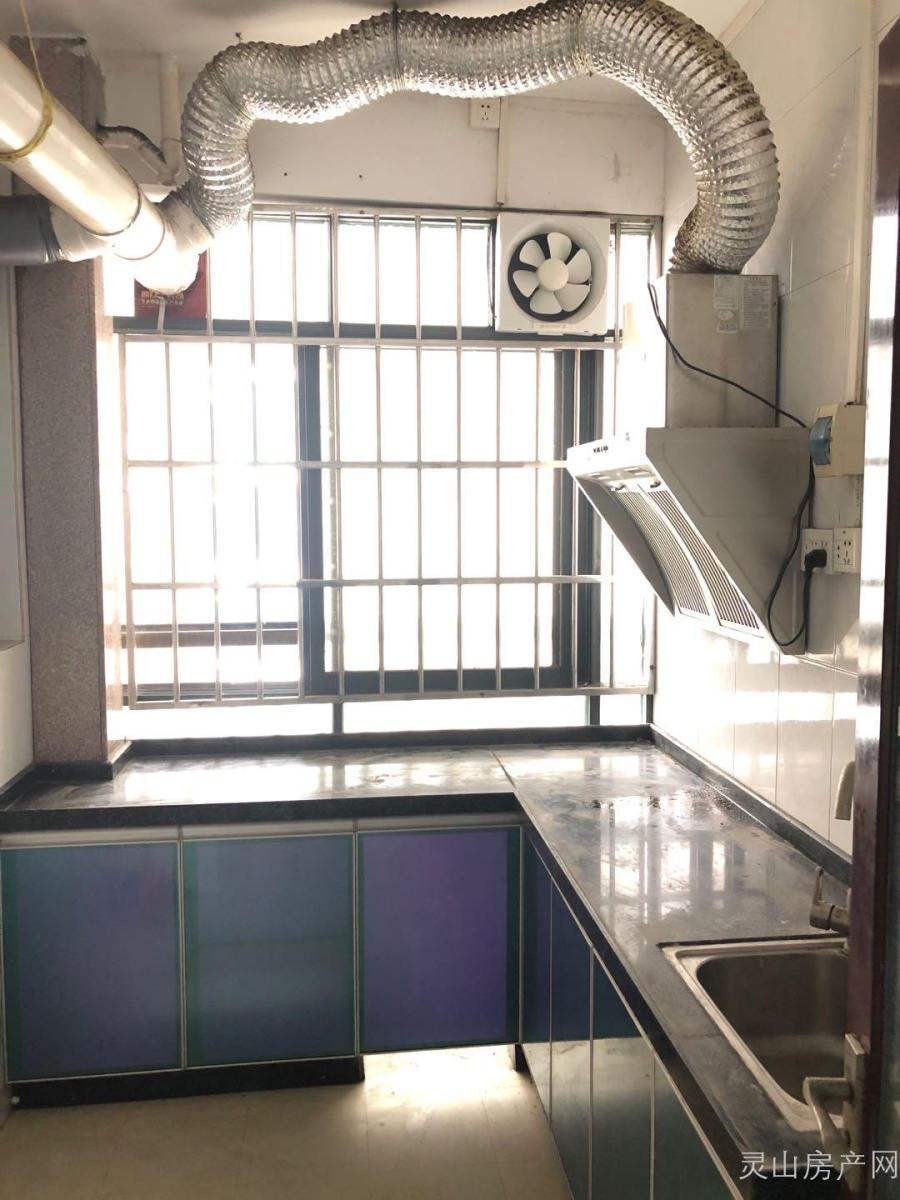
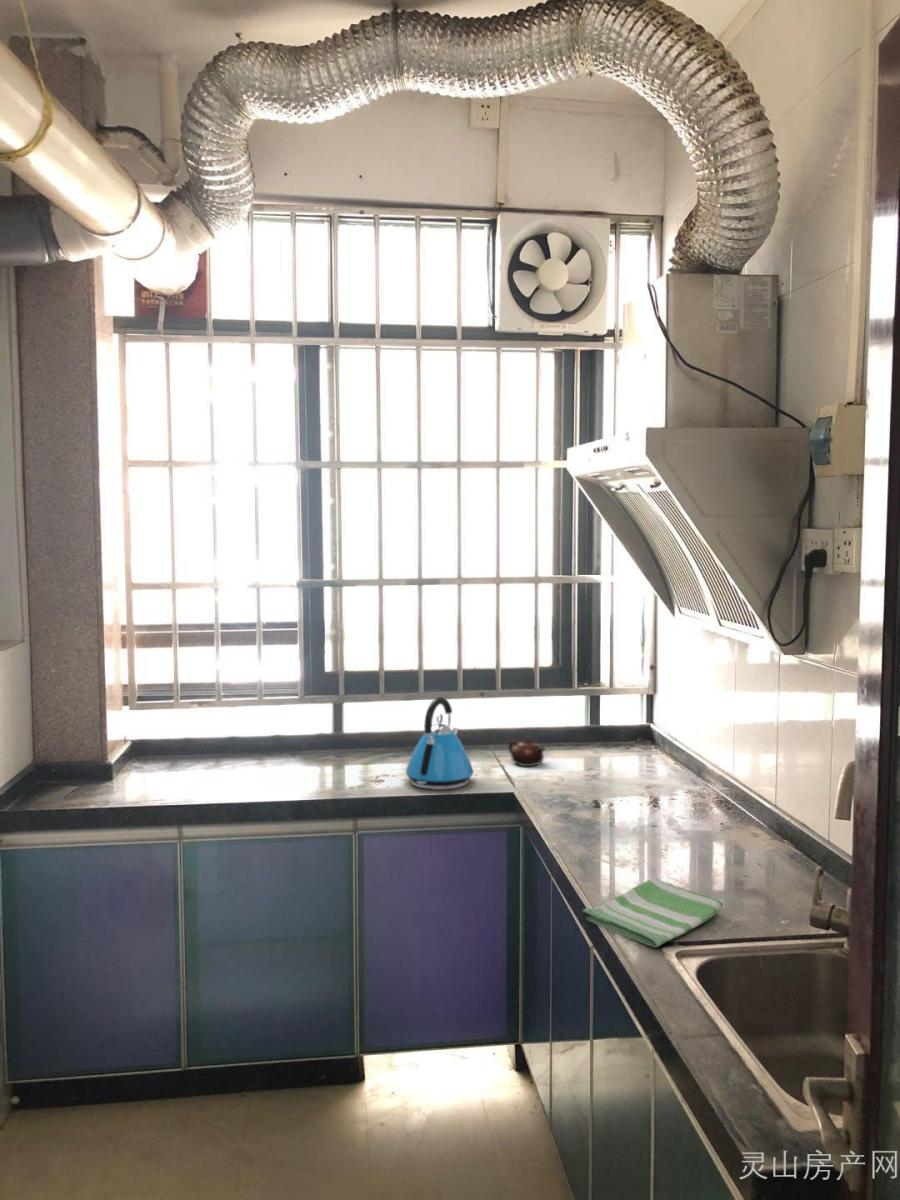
+ teapot [508,736,546,767]
+ kettle [405,696,475,791]
+ dish towel [582,878,725,948]
